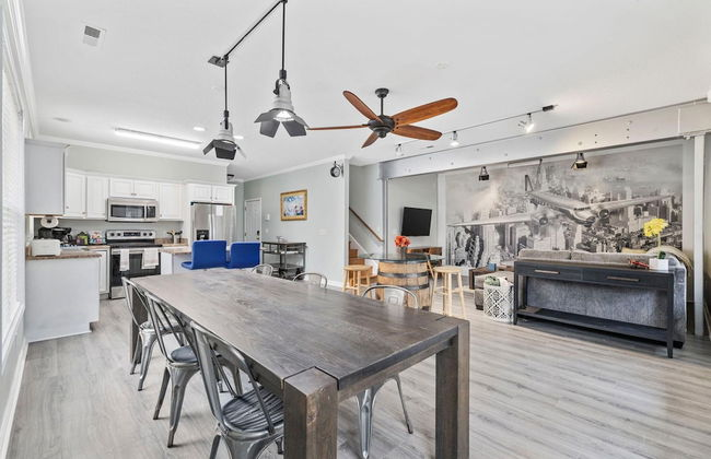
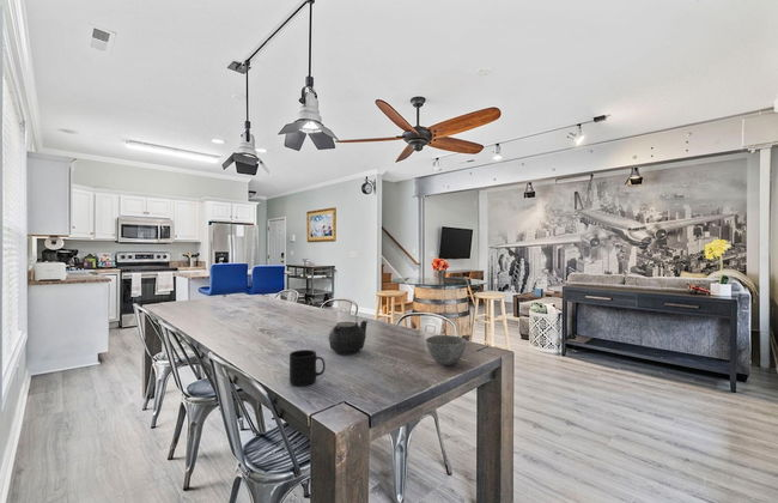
+ bowl [425,334,467,366]
+ mug [288,349,327,387]
+ teapot [328,320,369,356]
